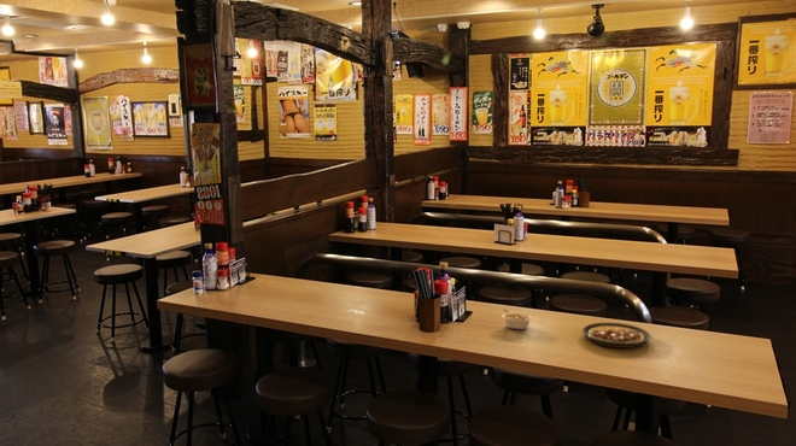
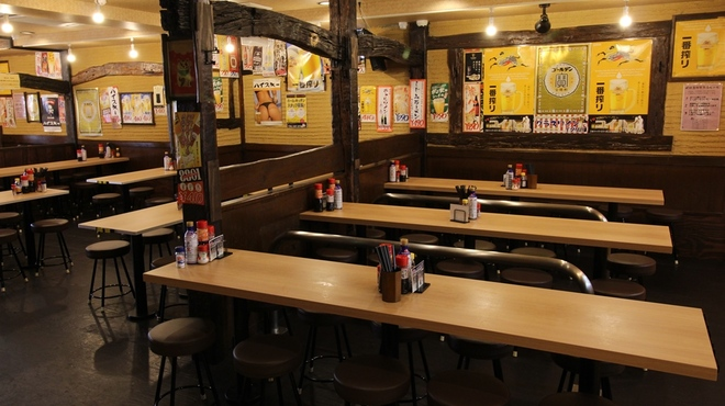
- legume [501,309,533,330]
- plate [581,322,651,350]
